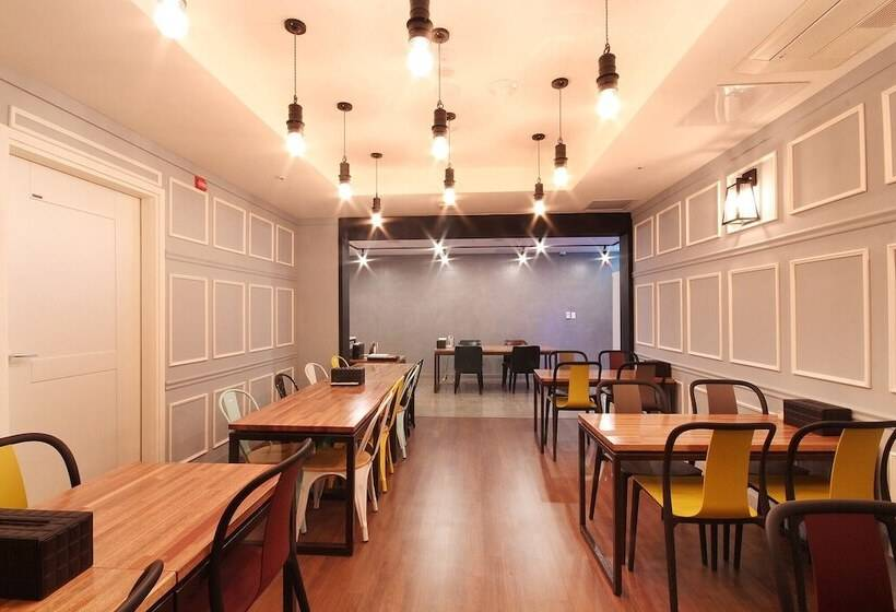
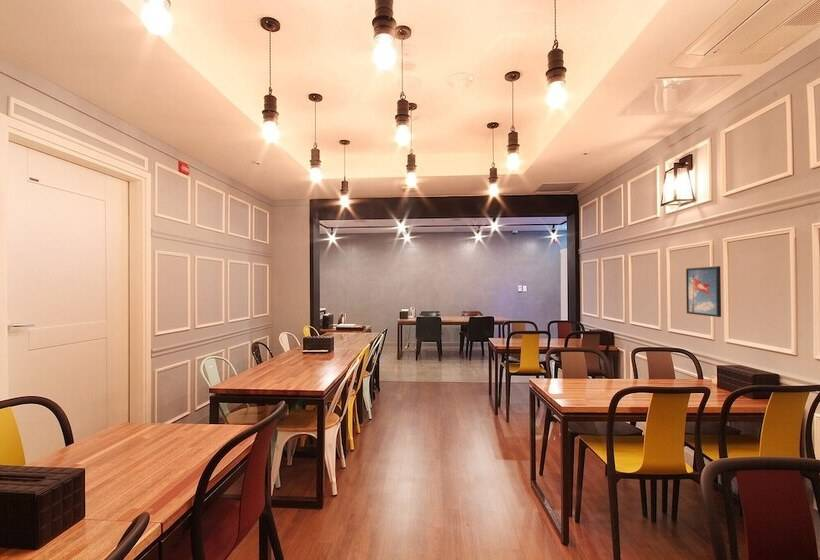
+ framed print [685,265,722,318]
